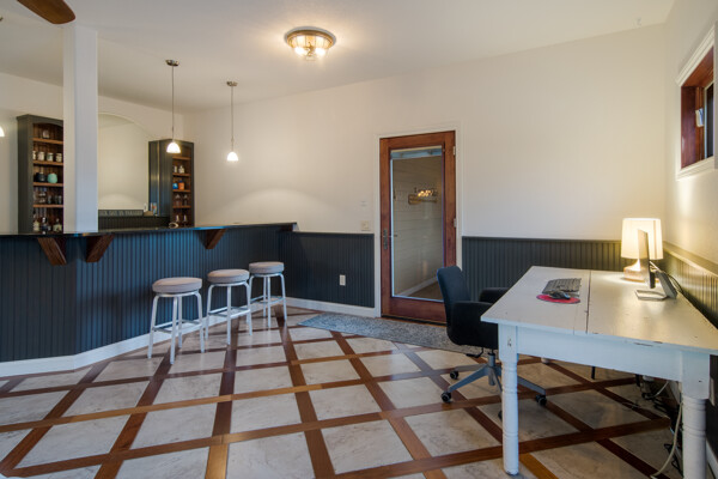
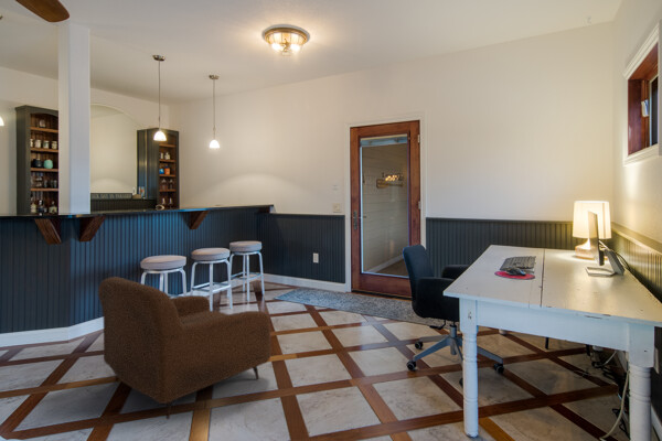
+ armchair [97,276,271,420]
